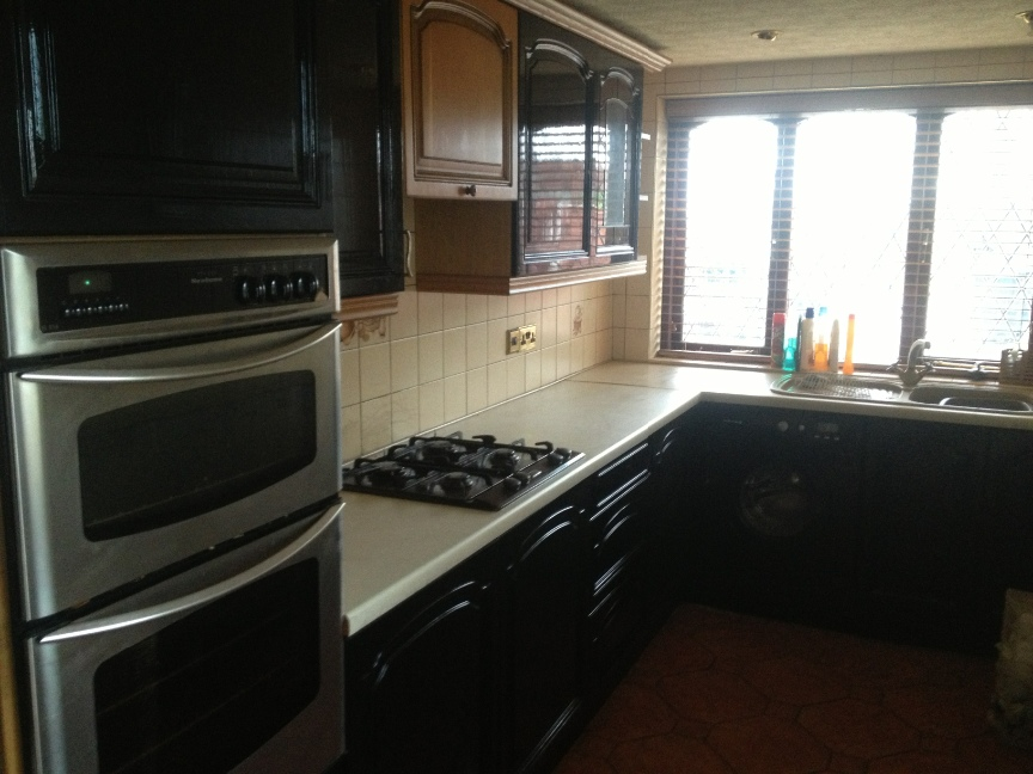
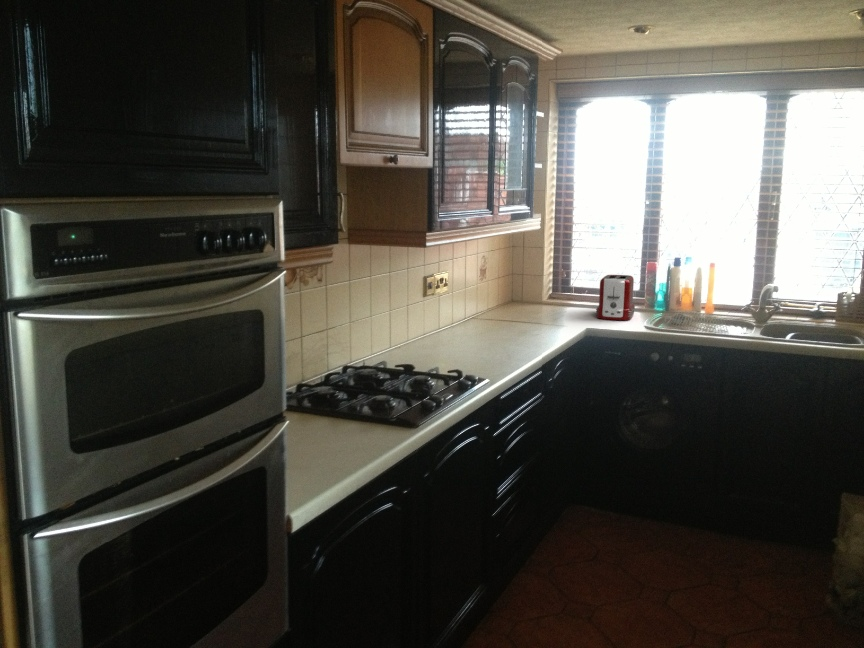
+ toaster [595,274,636,321]
